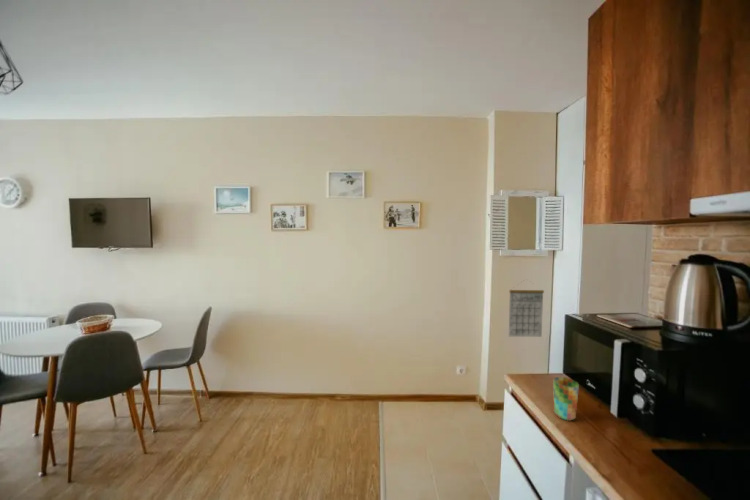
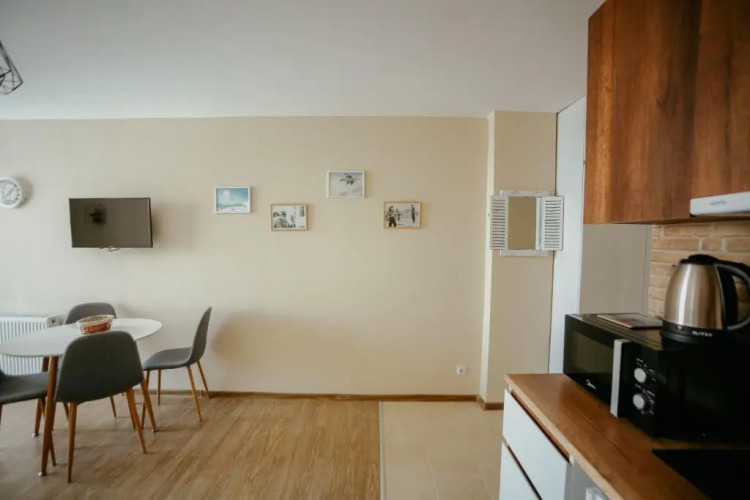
- cup [552,376,580,422]
- calendar [508,279,545,338]
